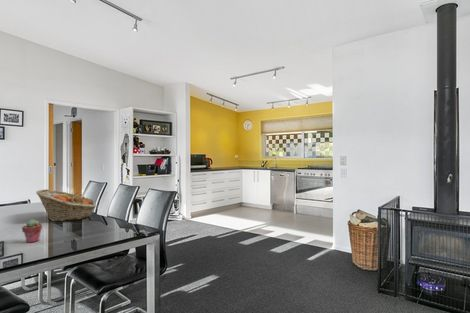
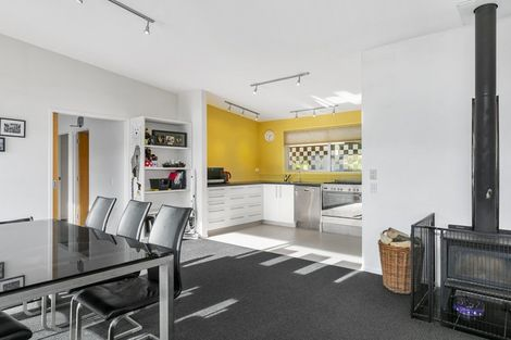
- potted succulent [21,218,43,244]
- fruit basket [35,188,97,222]
